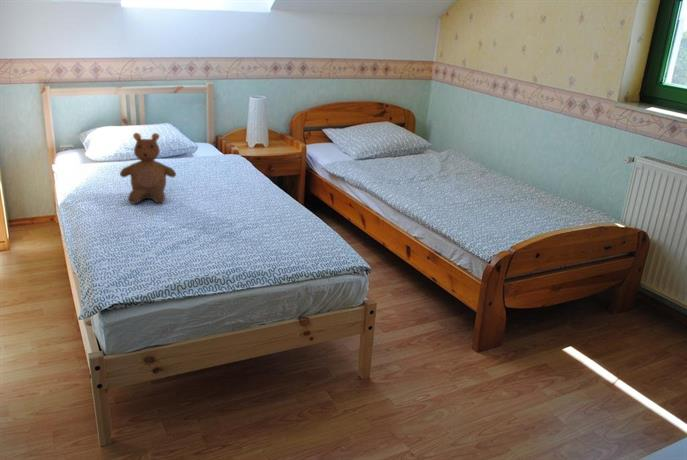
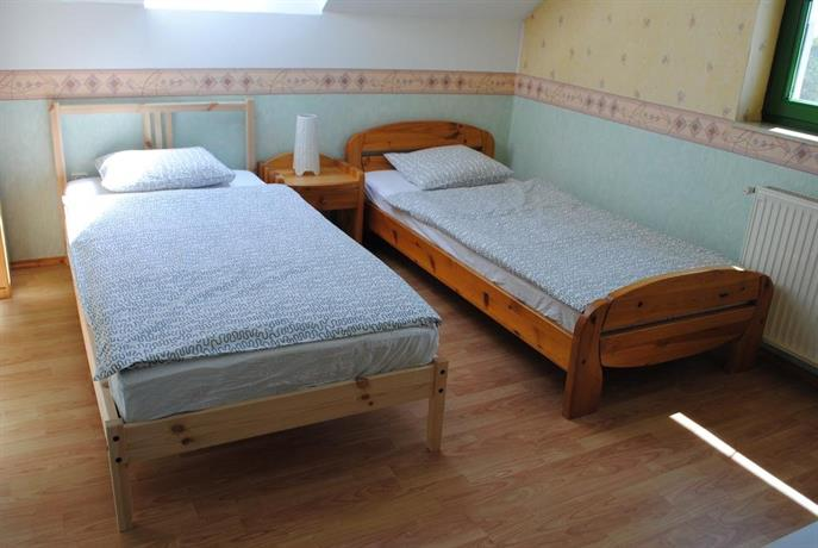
- teddy bear [119,132,177,205]
